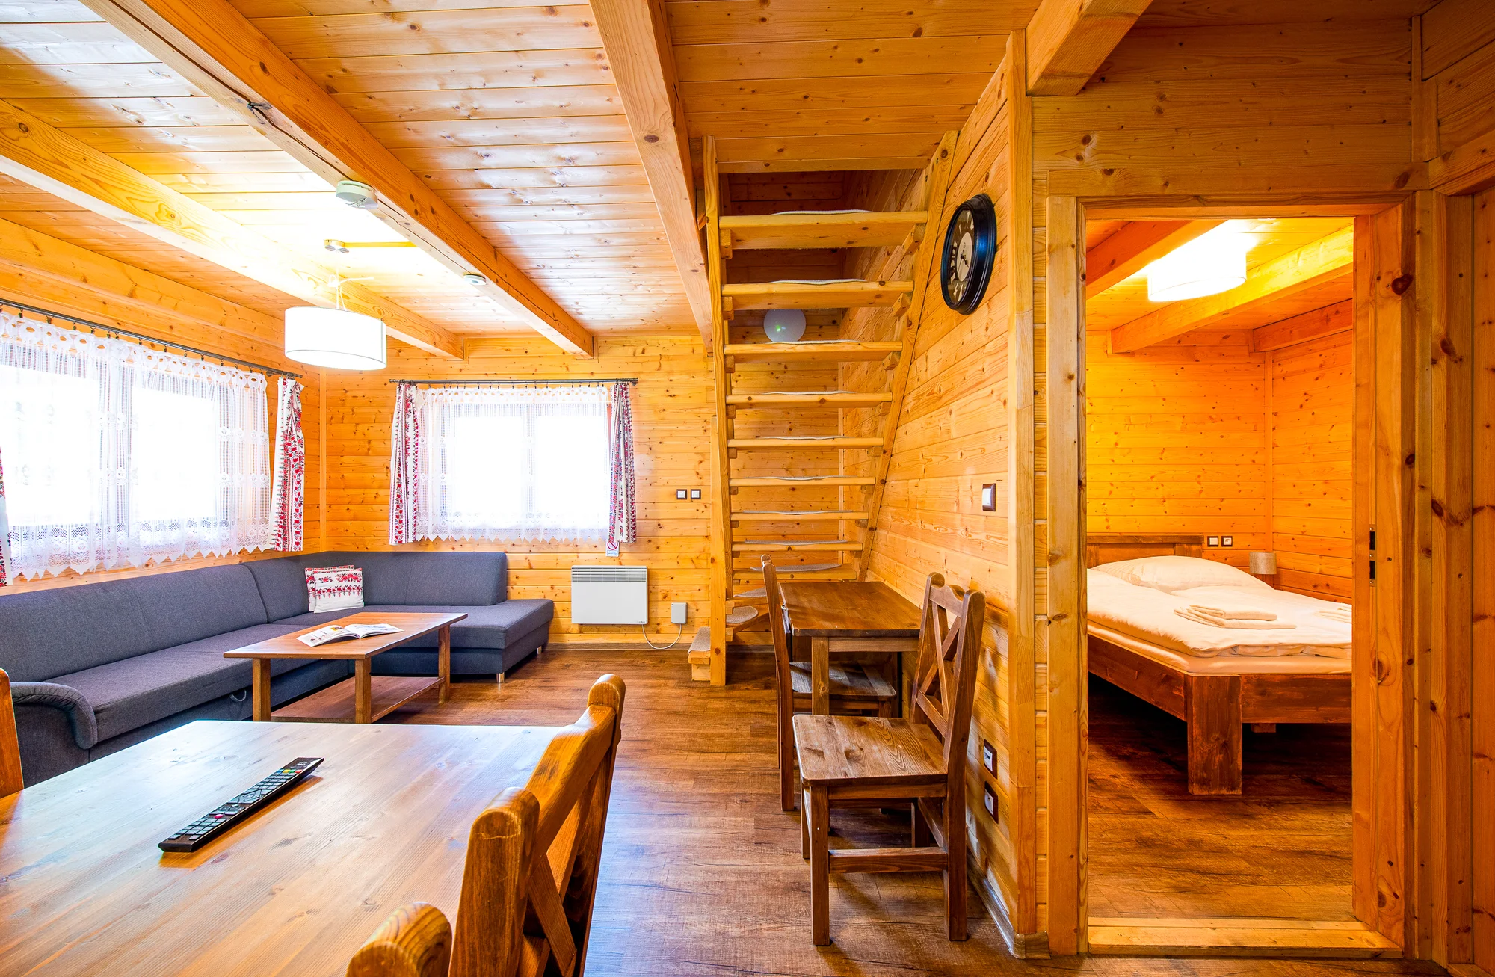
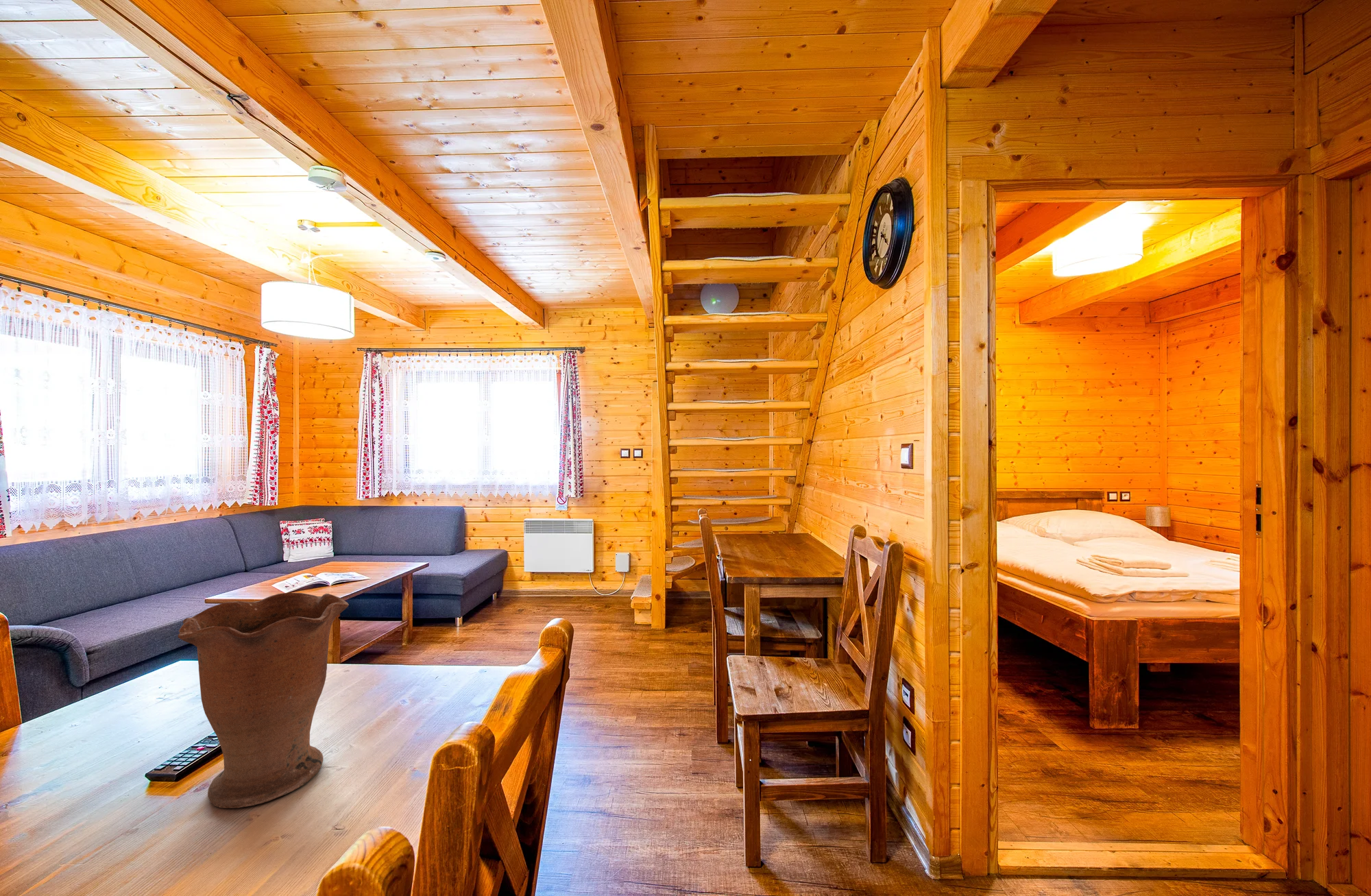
+ vase [178,592,349,809]
